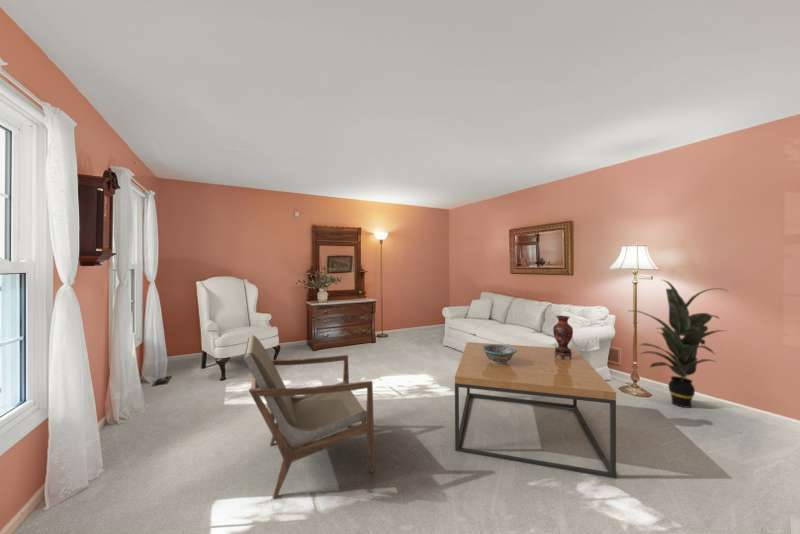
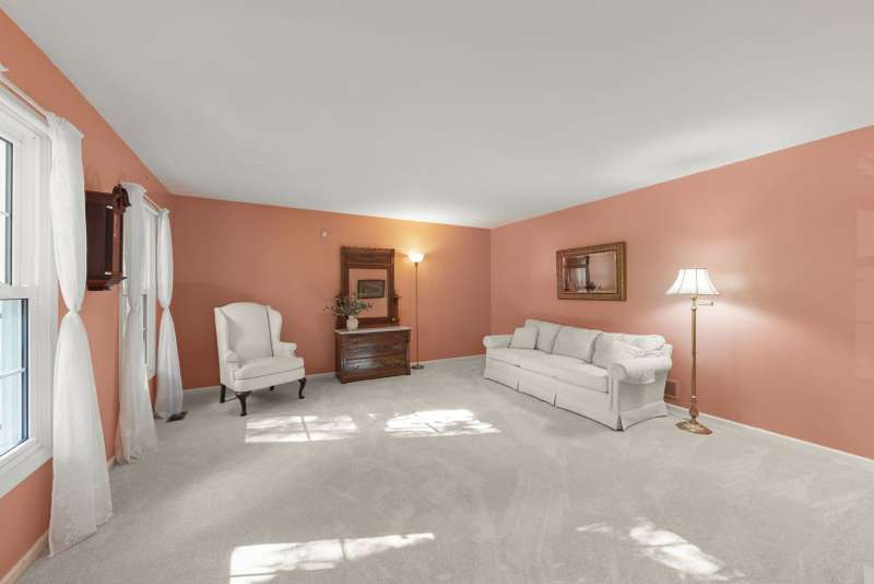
- vase [552,315,574,359]
- decorative bowl [481,343,517,364]
- armchair [243,334,376,500]
- coffee table [454,341,617,480]
- indoor plant [629,279,728,409]
